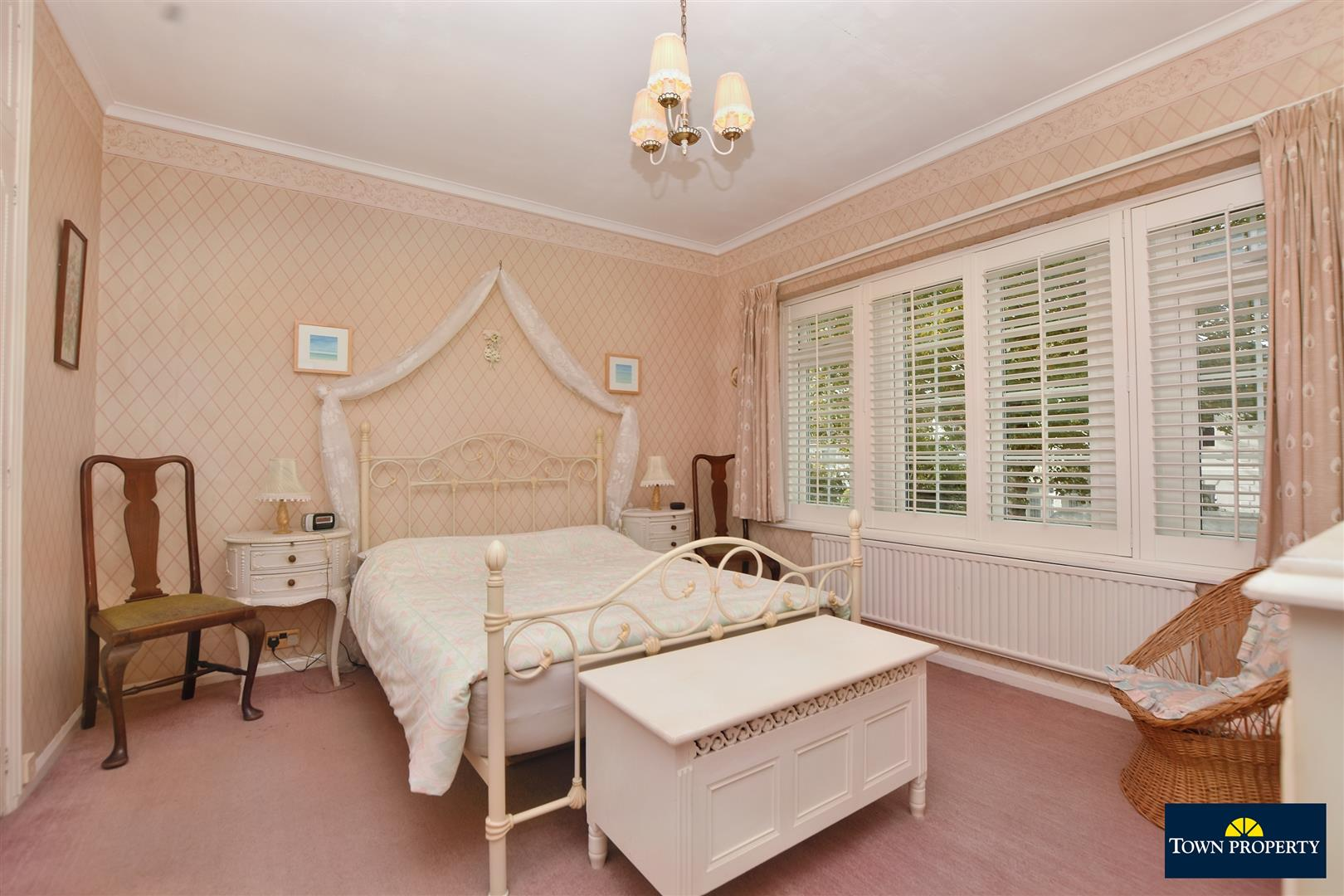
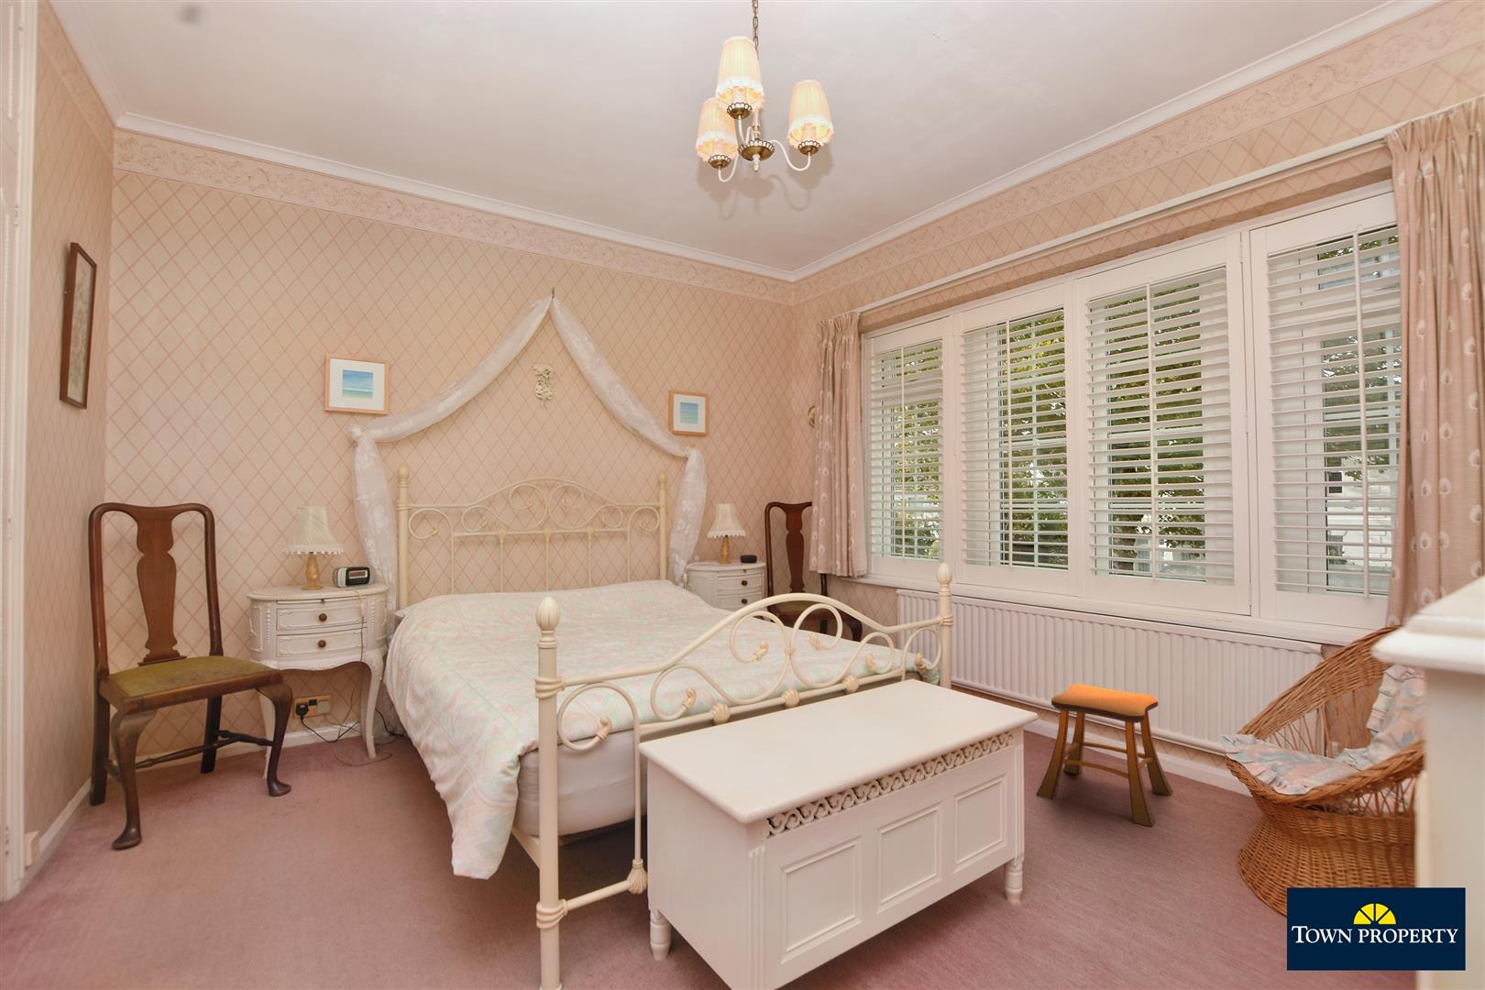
+ stool [1035,683,1175,826]
